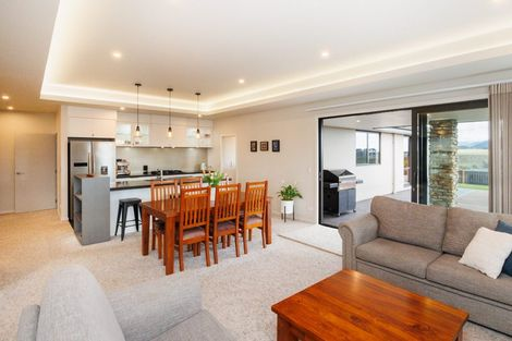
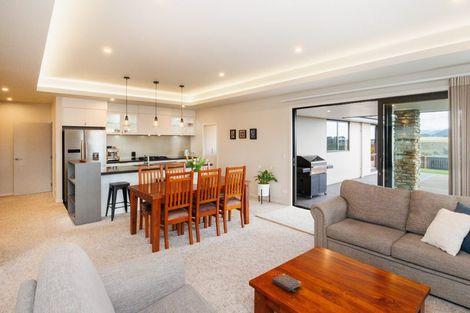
+ book [271,273,303,293]
